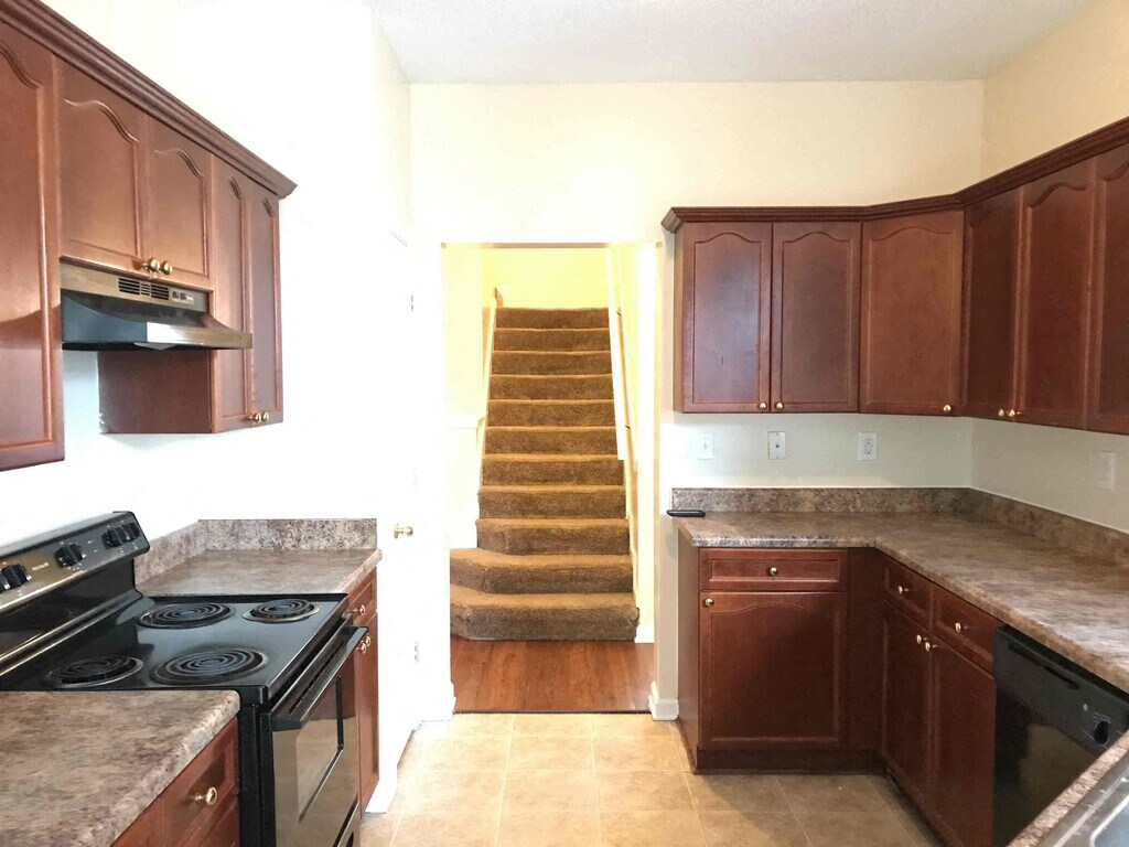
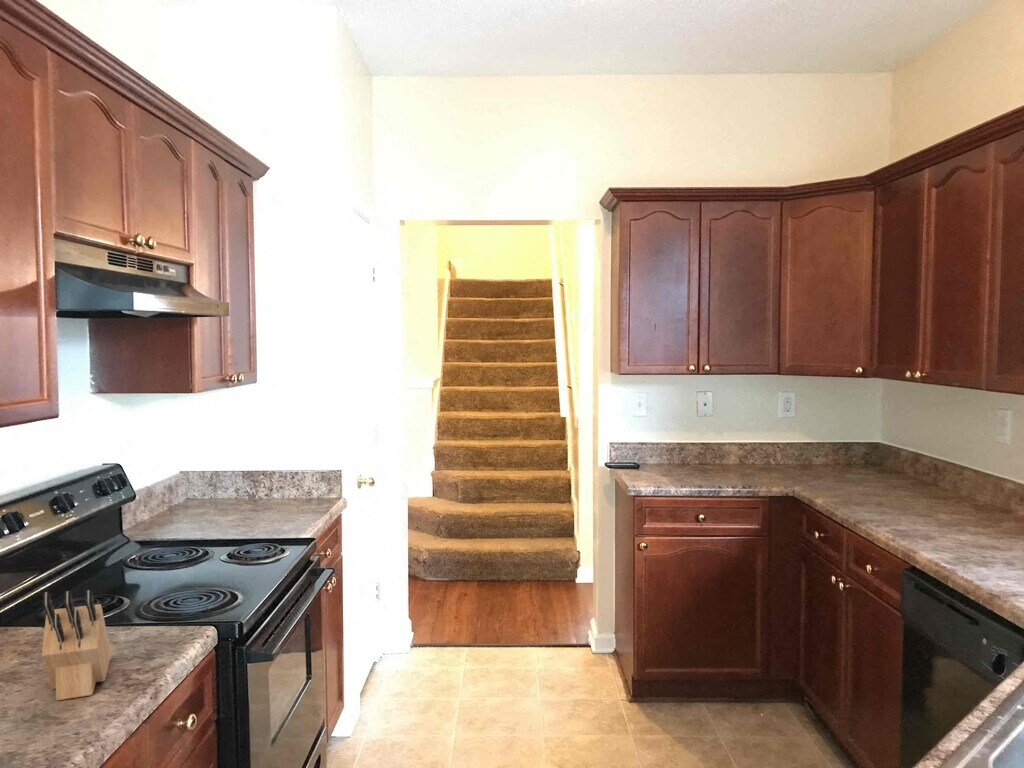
+ knife block [41,589,112,702]
